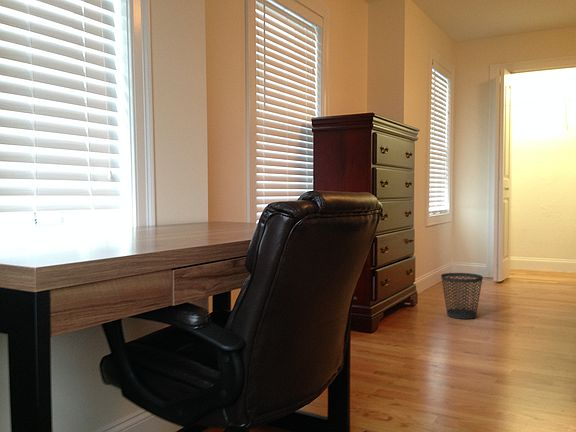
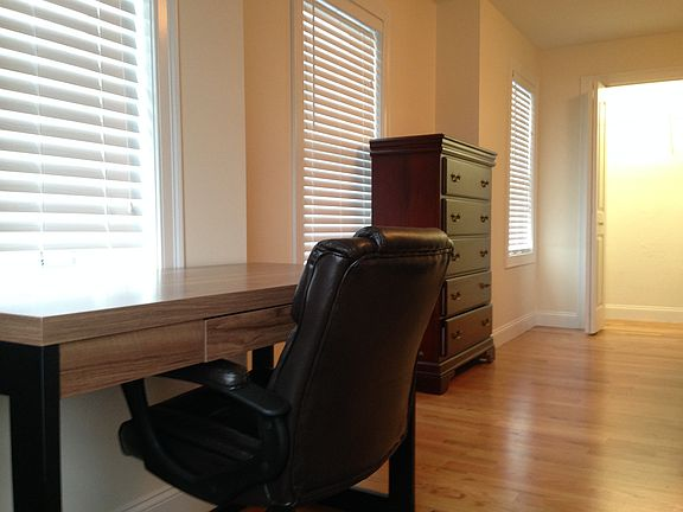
- wastebasket [440,272,484,320]
